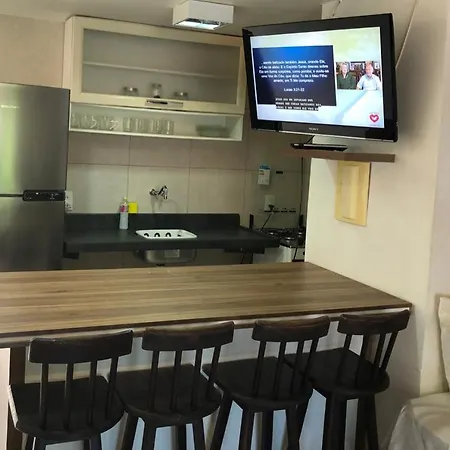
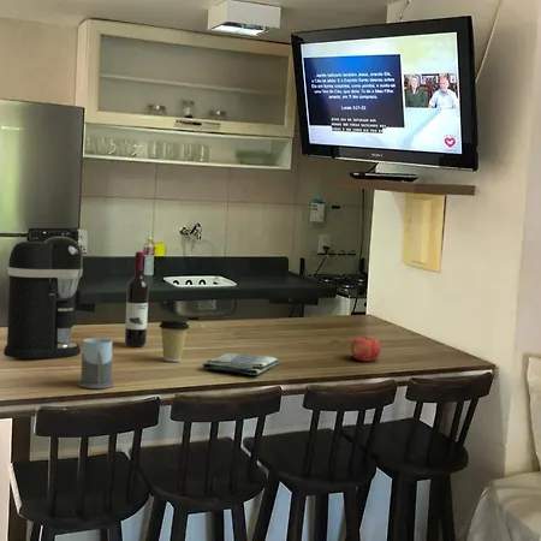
+ wine bottle [124,250,150,347]
+ dish towel [201,352,280,376]
+ coffee cup [157,319,190,363]
+ coffee maker [2,236,84,359]
+ mug [77,337,115,390]
+ fruit [350,334,382,363]
